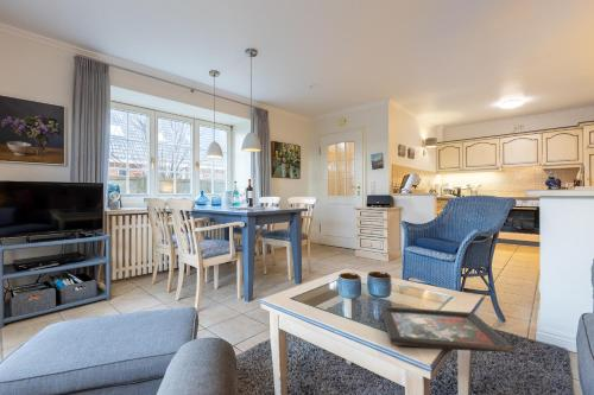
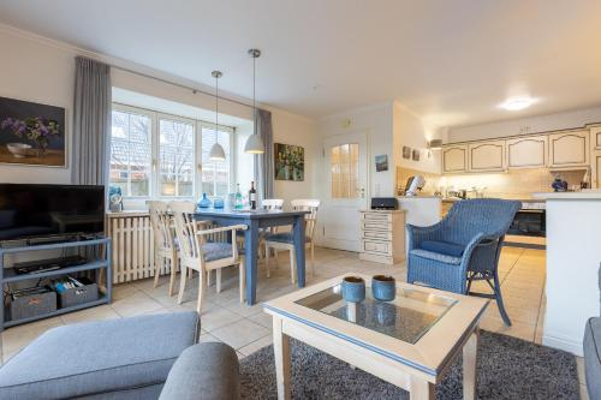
- decorative tray [380,305,518,353]
